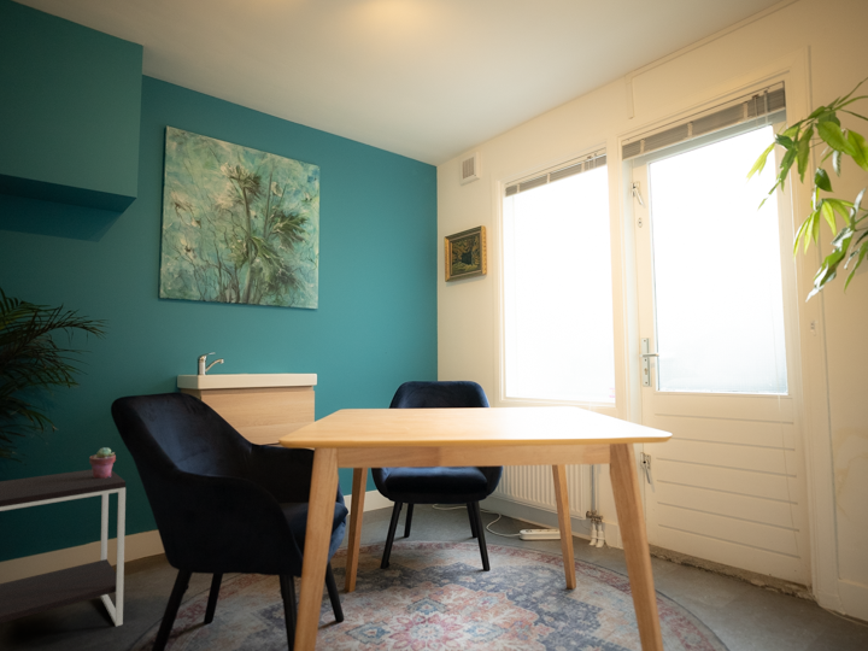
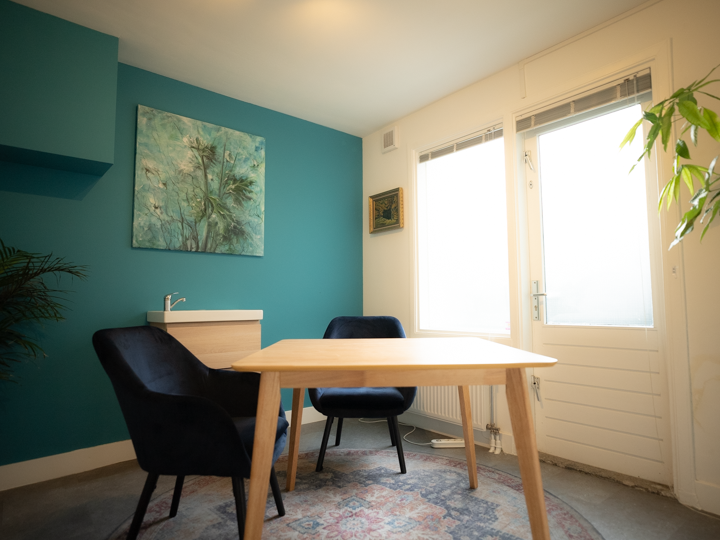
- potted succulent [88,446,117,479]
- side table [0,469,127,627]
